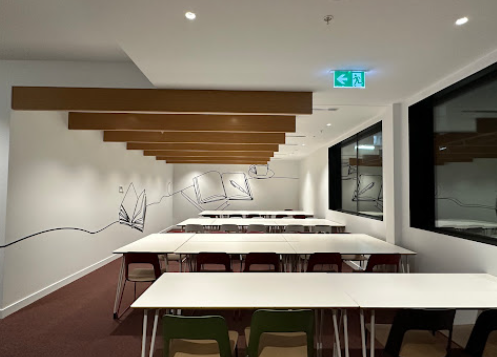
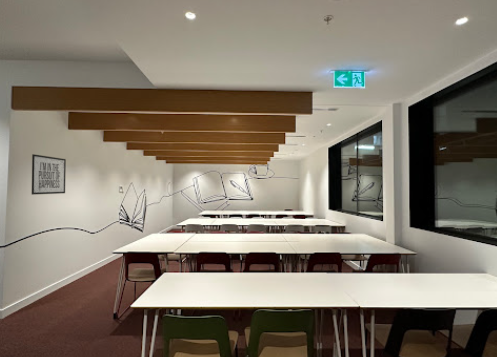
+ mirror [31,153,67,196]
